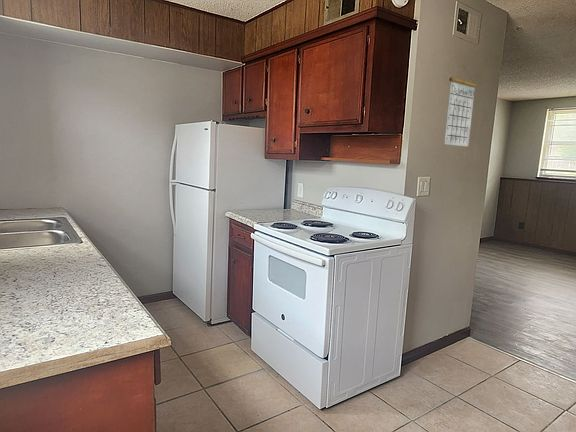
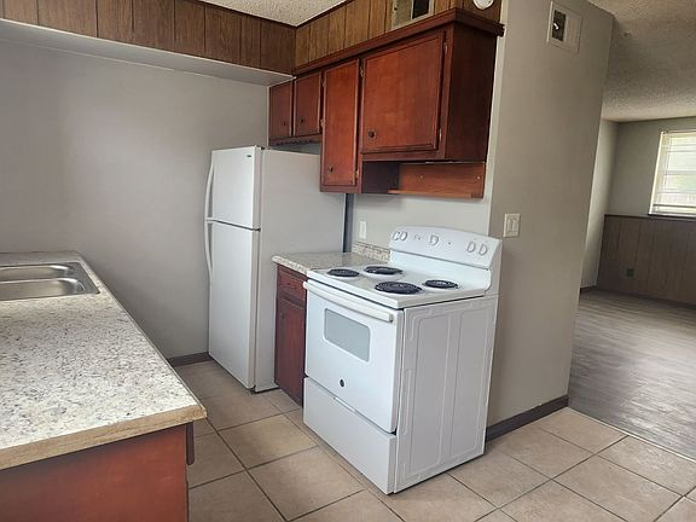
- calendar [443,64,478,148]
